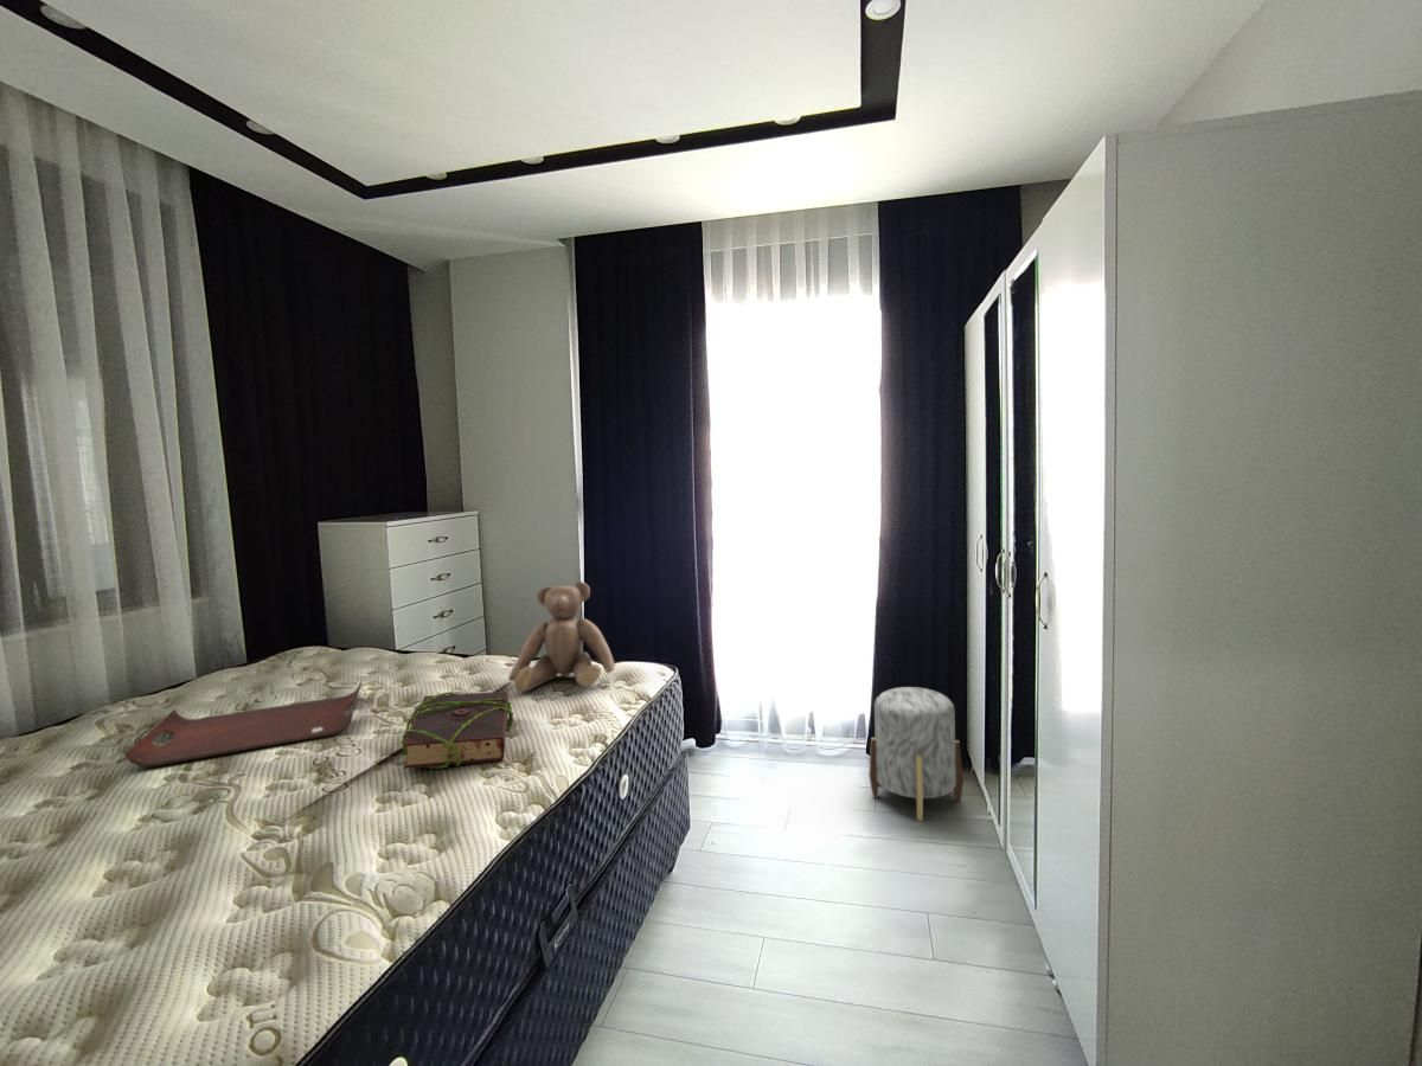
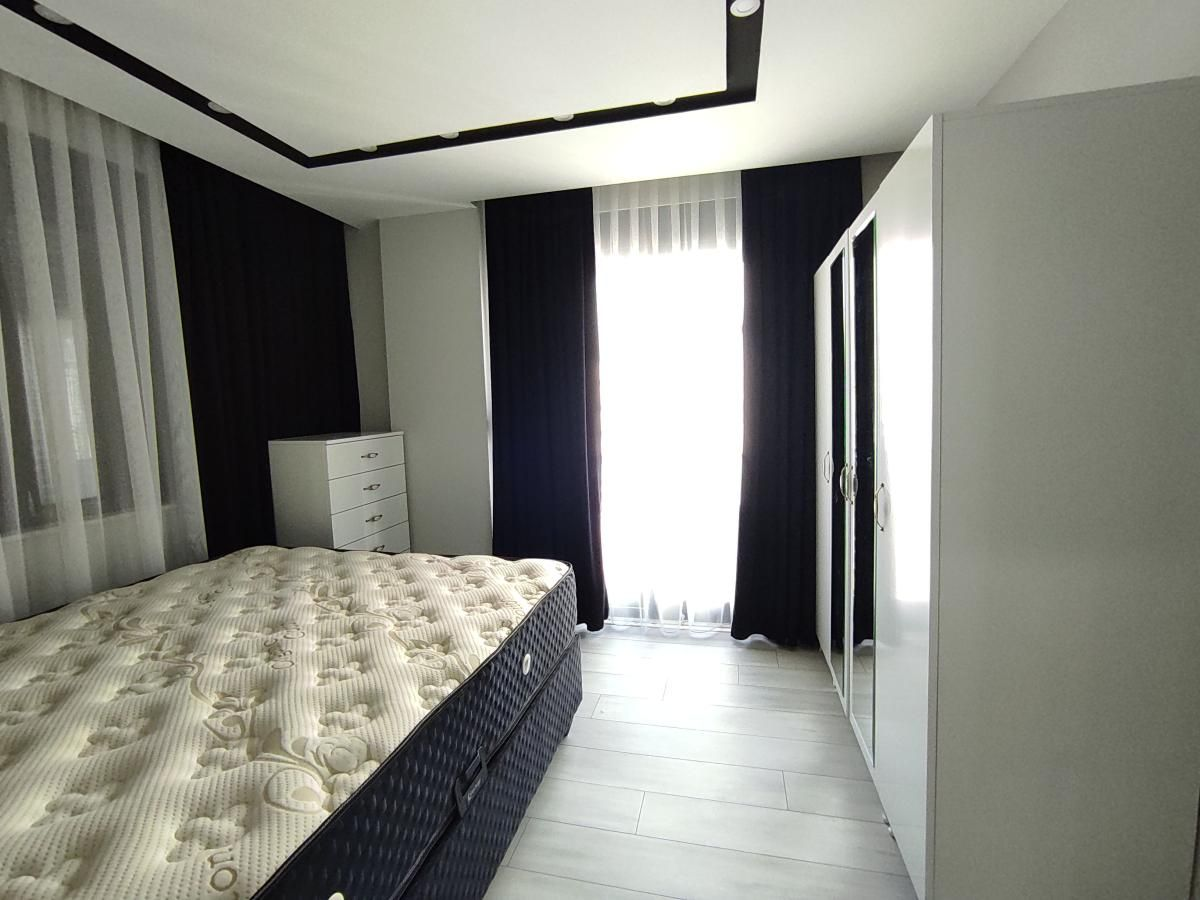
- serving tray [124,681,363,769]
- teddy bear [507,580,616,693]
- stool [867,686,965,822]
- book [401,691,514,770]
